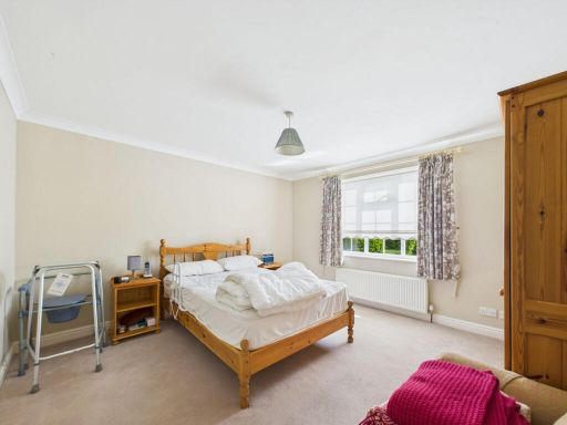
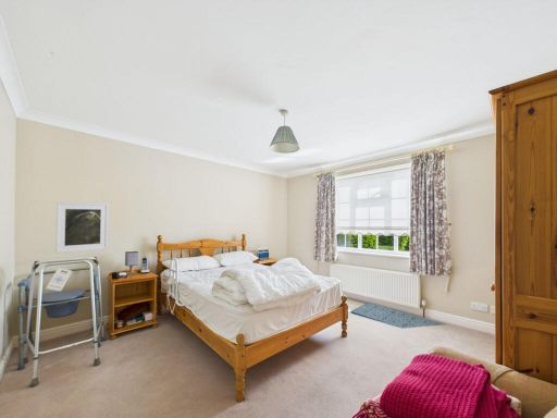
+ rug [350,300,446,330]
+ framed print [54,201,110,255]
